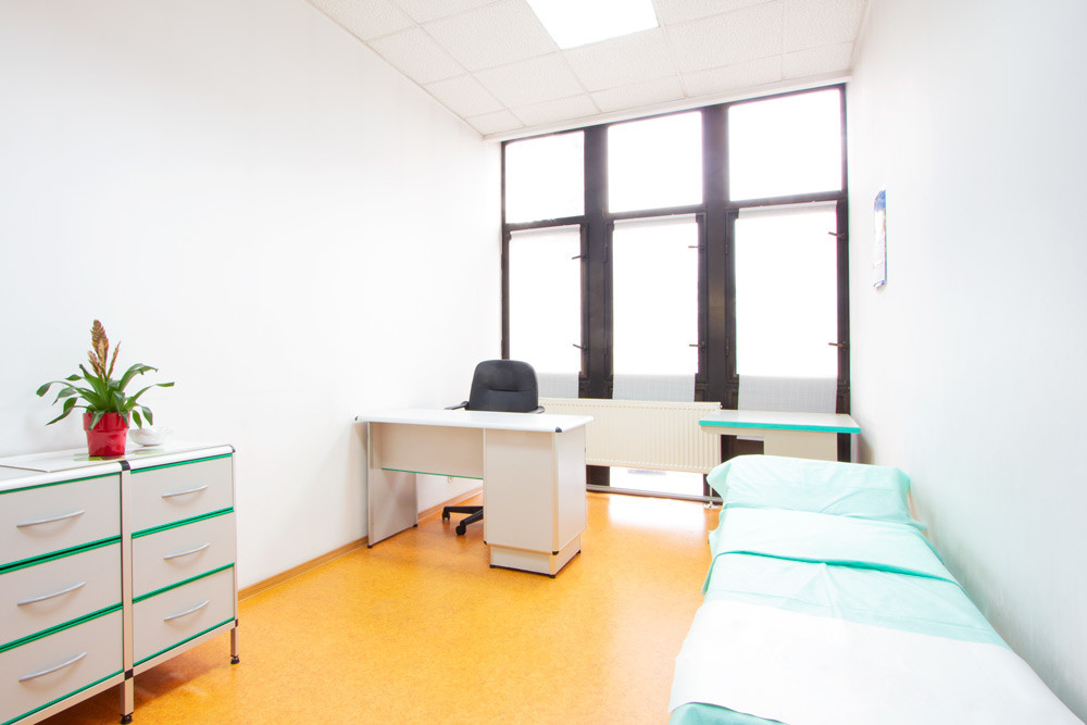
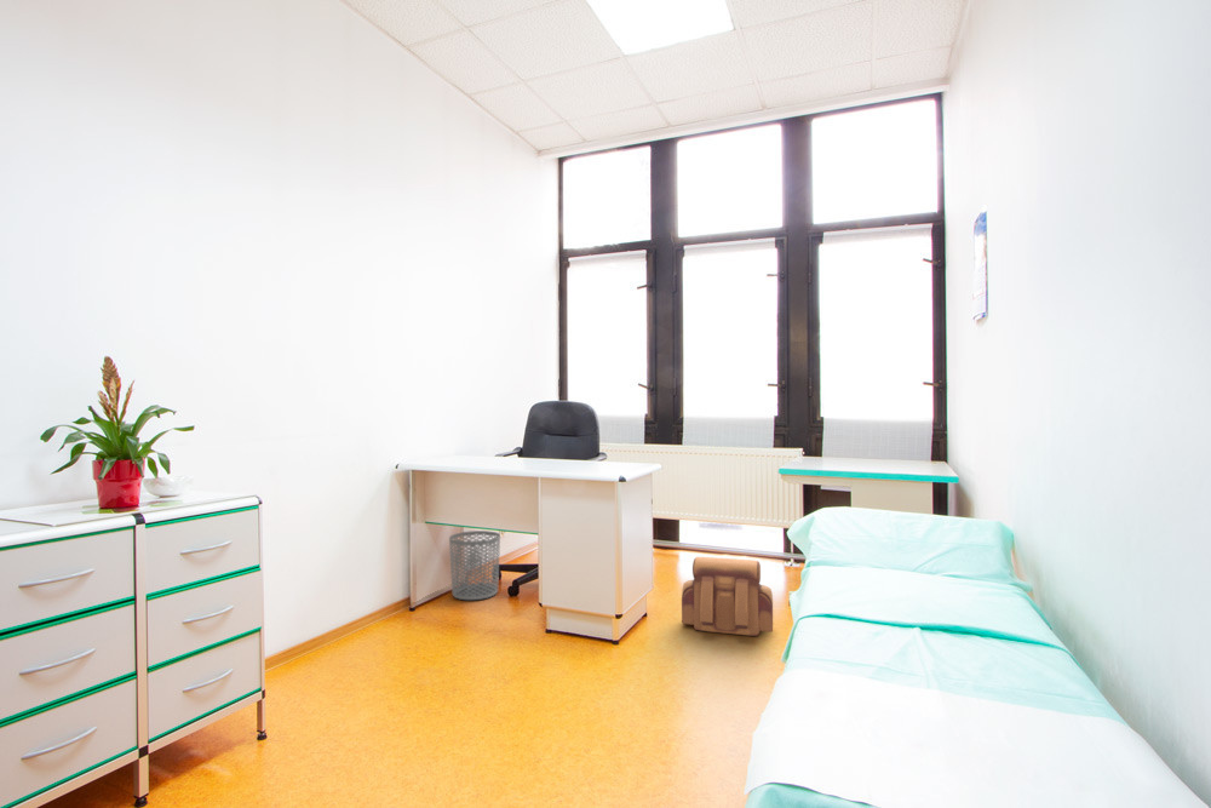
+ waste bin [448,529,501,601]
+ backpack [681,556,774,637]
